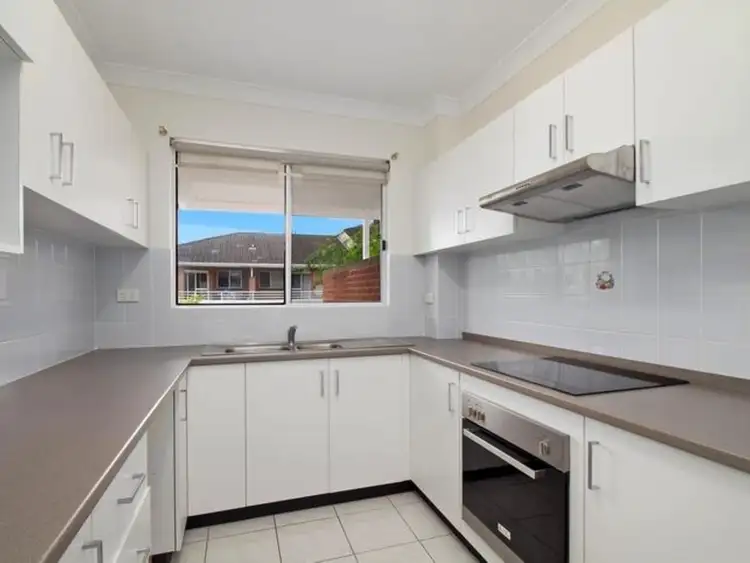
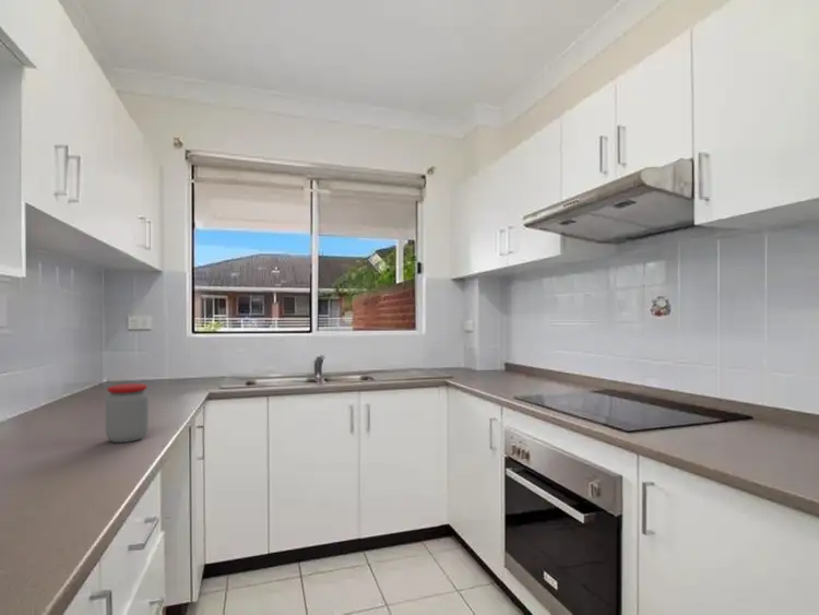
+ jar [105,382,150,443]
